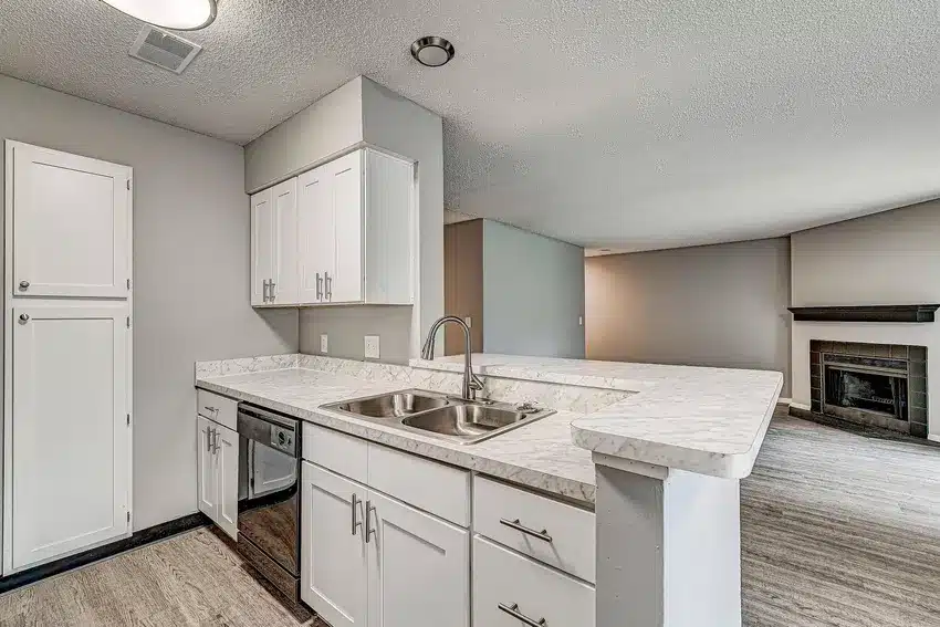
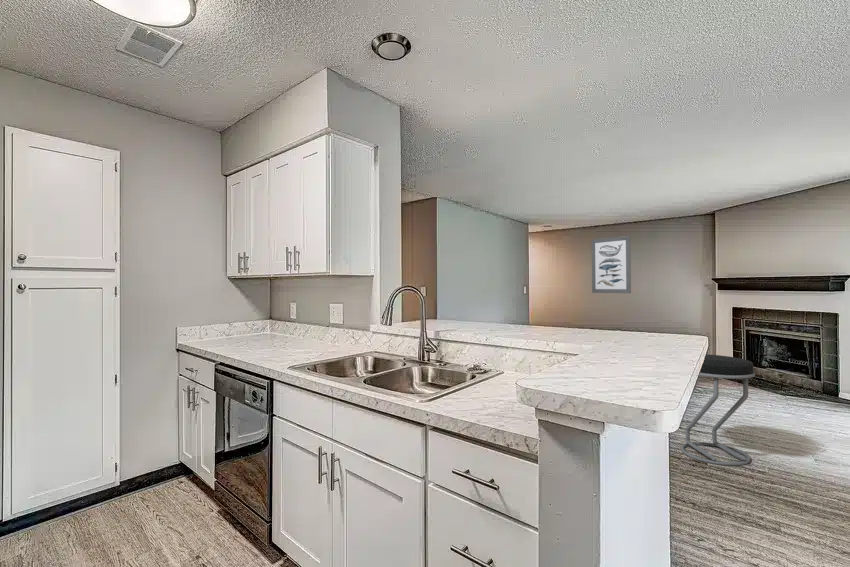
+ wall art [591,235,632,294]
+ stool [680,353,756,467]
